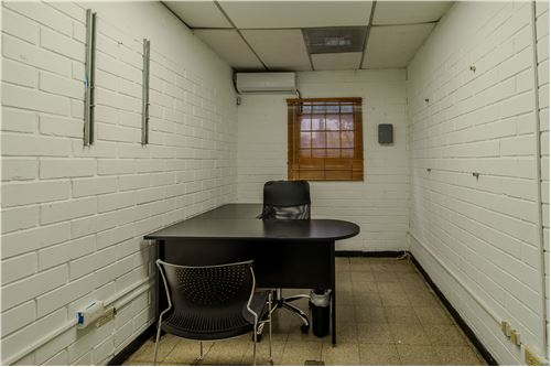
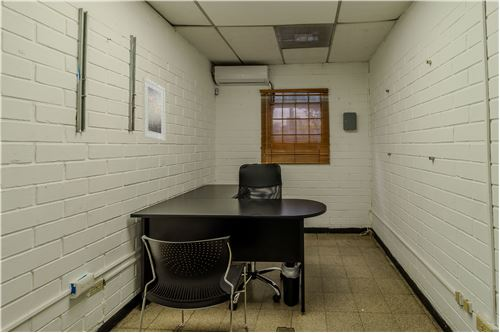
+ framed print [141,76,166,142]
